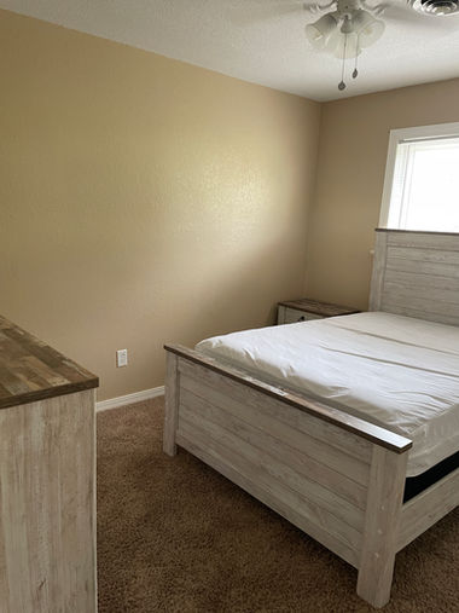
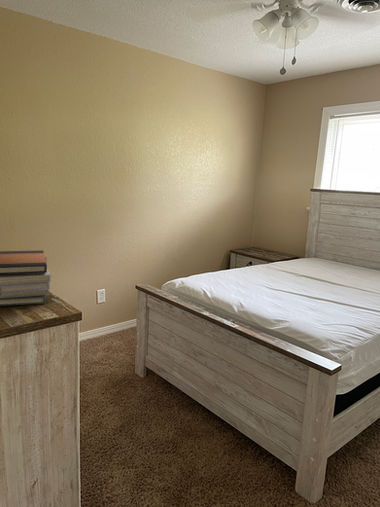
+ book stack [0,249,52,307]
